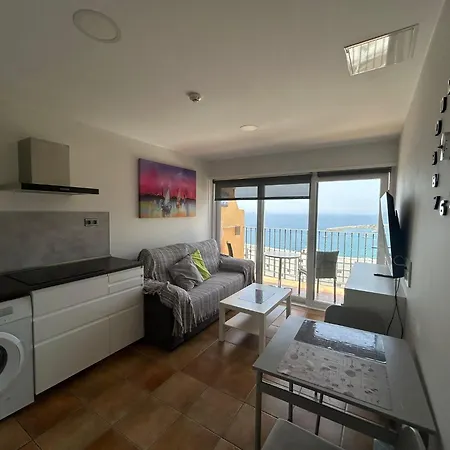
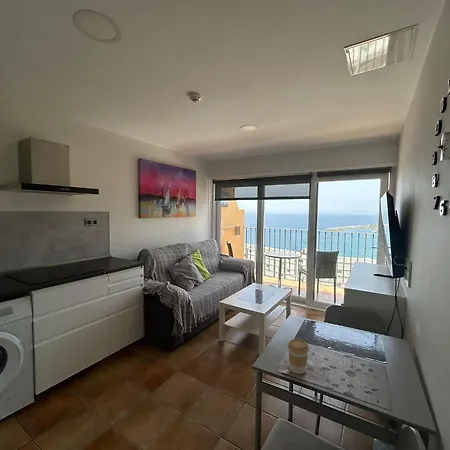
+ coffee cup [287,338,310,375]
